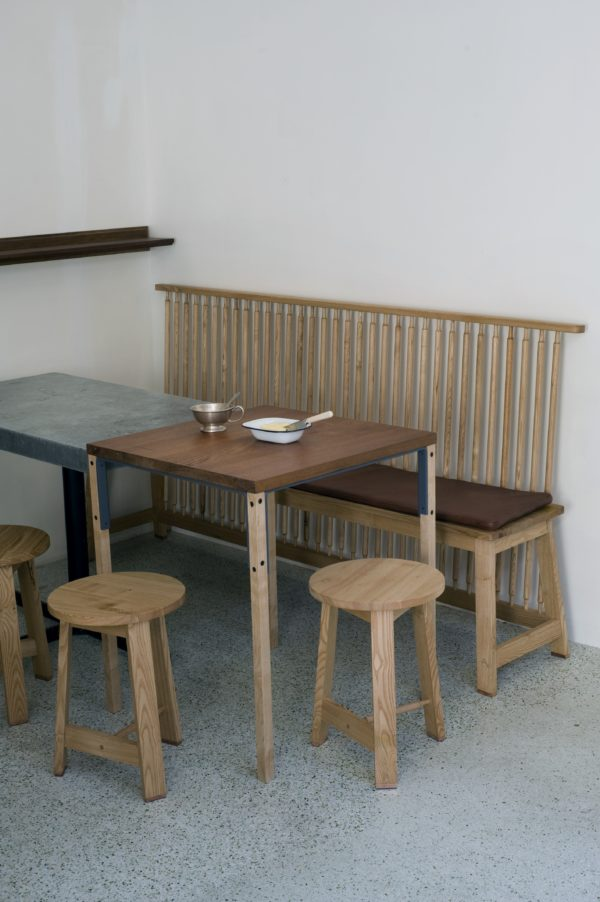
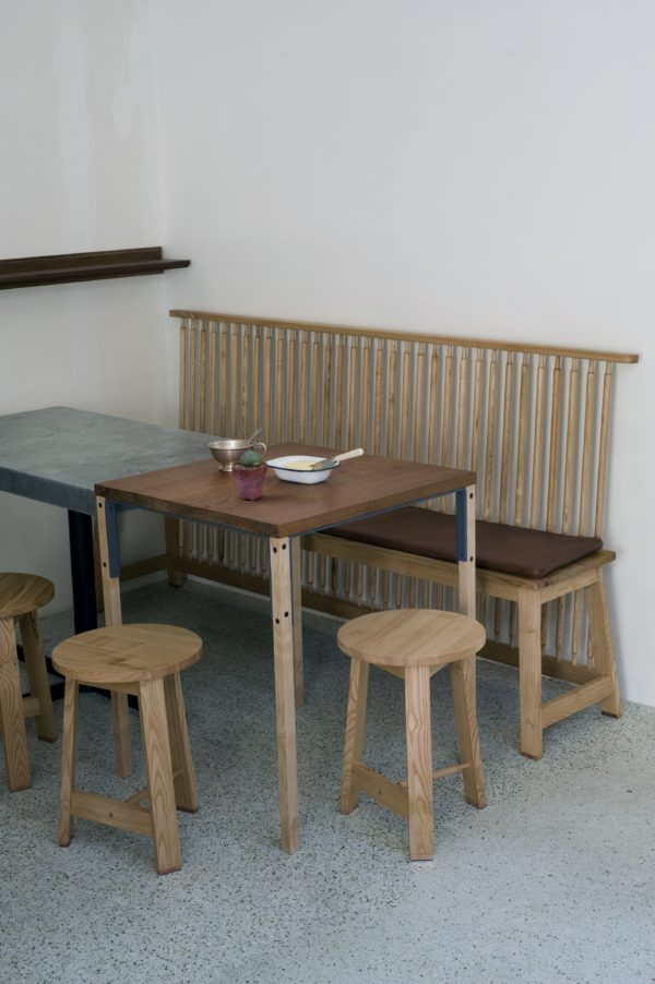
+ potted succulent [230,449,269,501]
